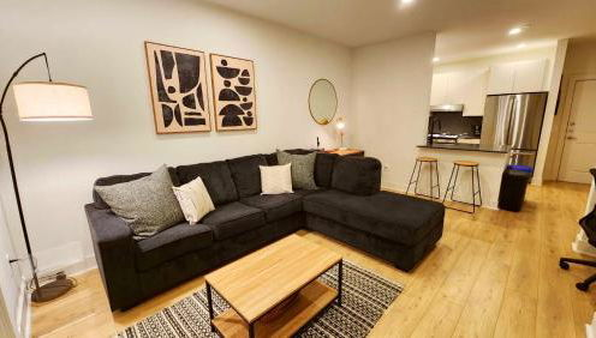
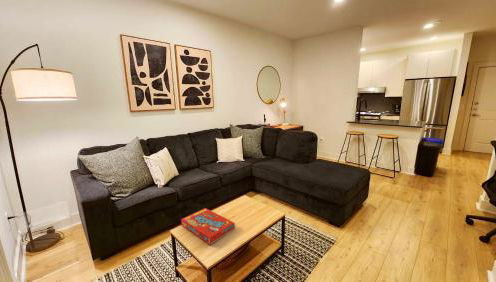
+ snack box [180,207,236,246]
